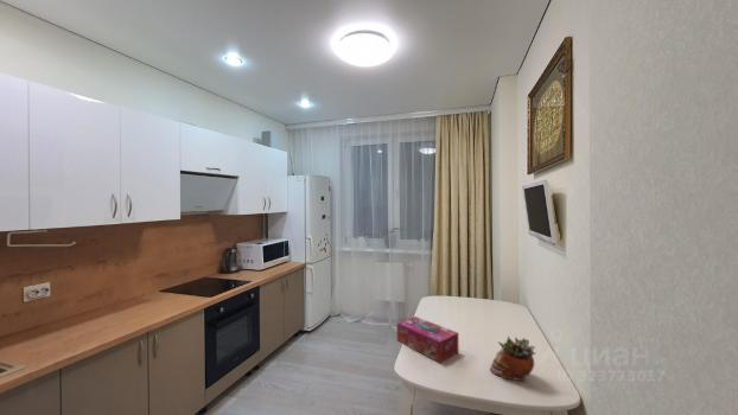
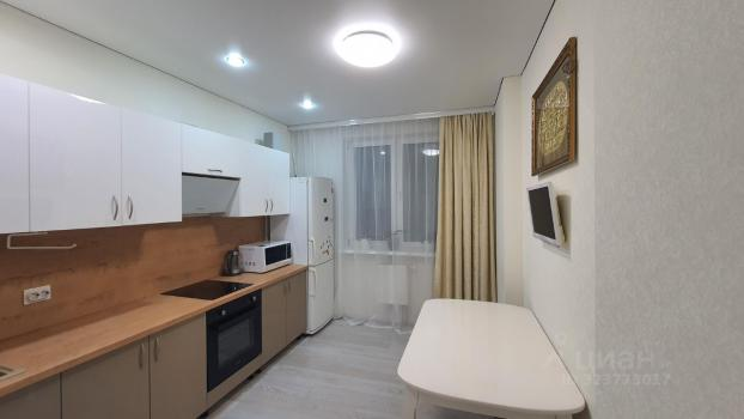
- succulent planter [489,334,536,383]
- tissue box [396,315,459,364]
